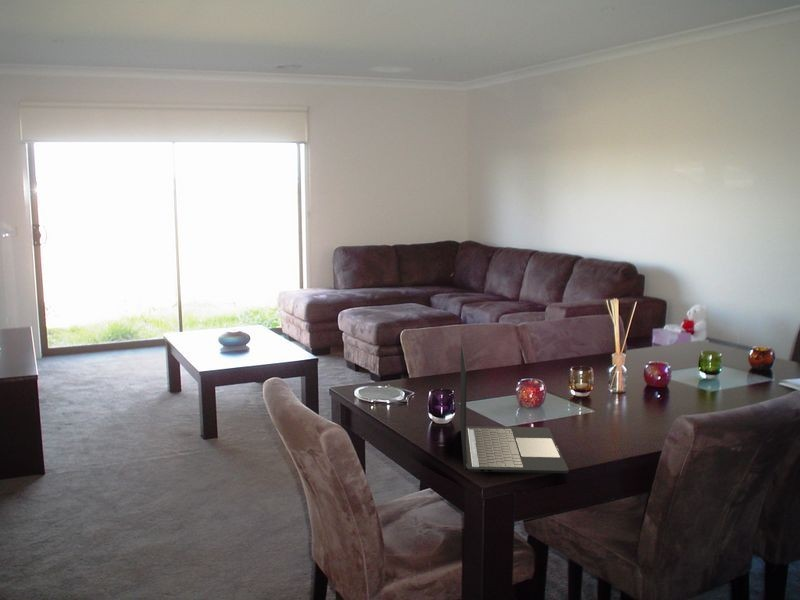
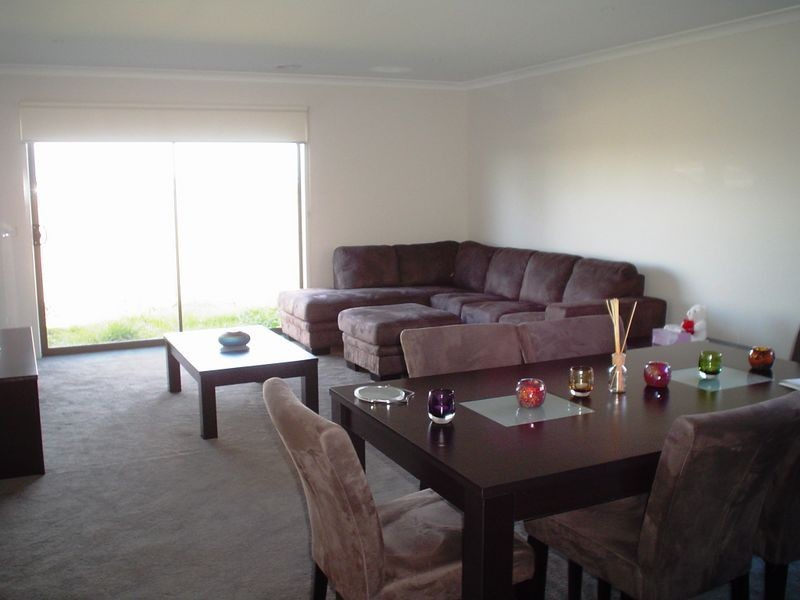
- laptop [459,344,569,474]
